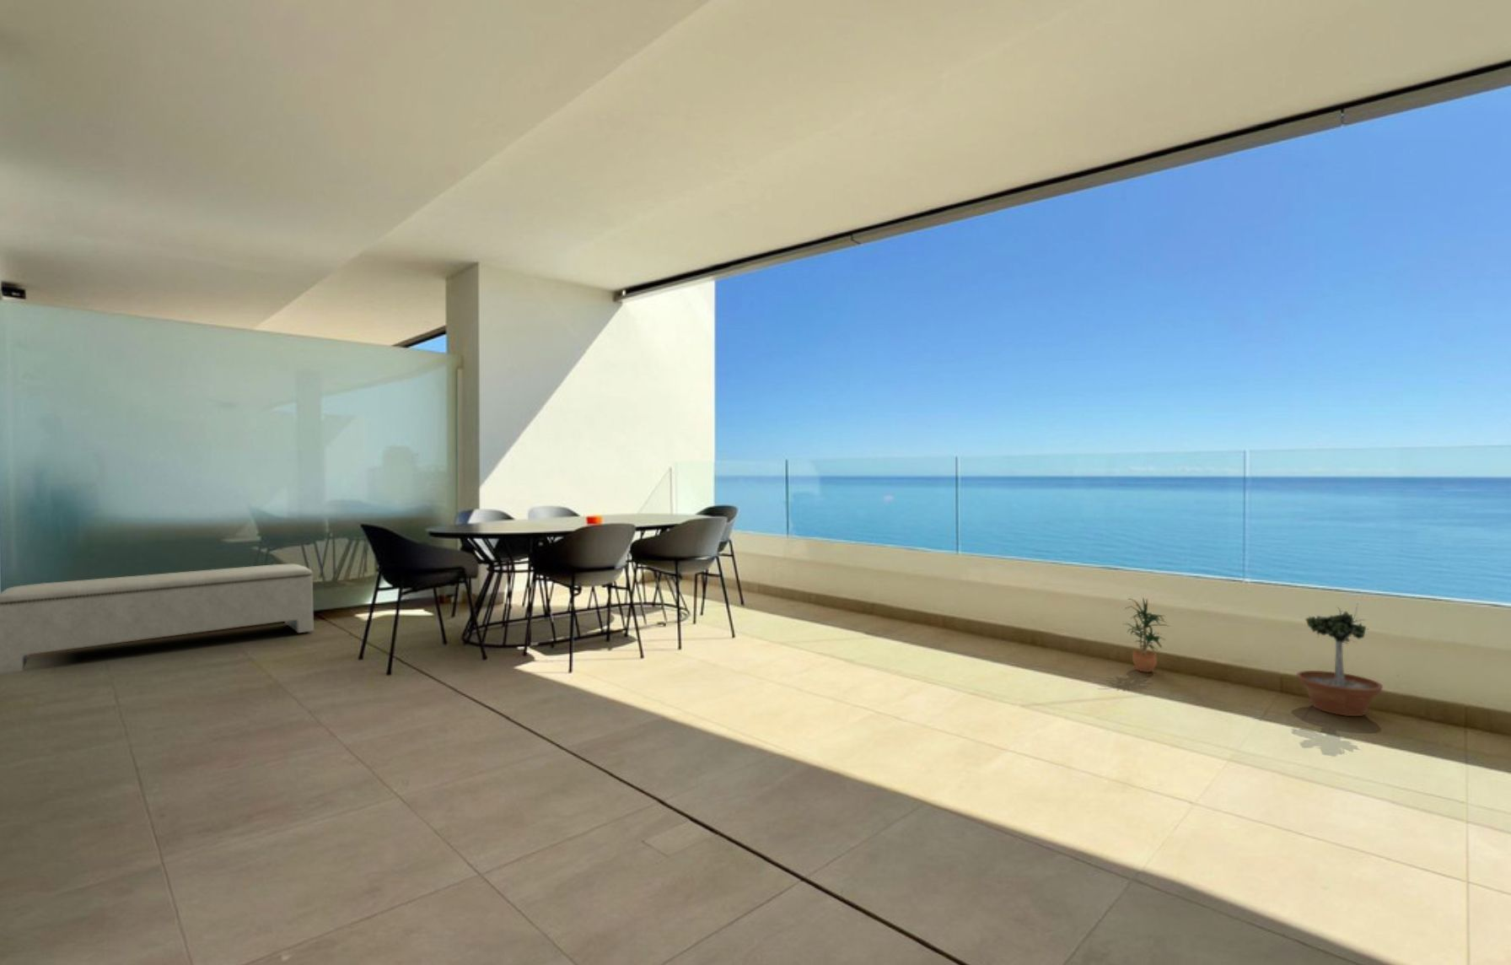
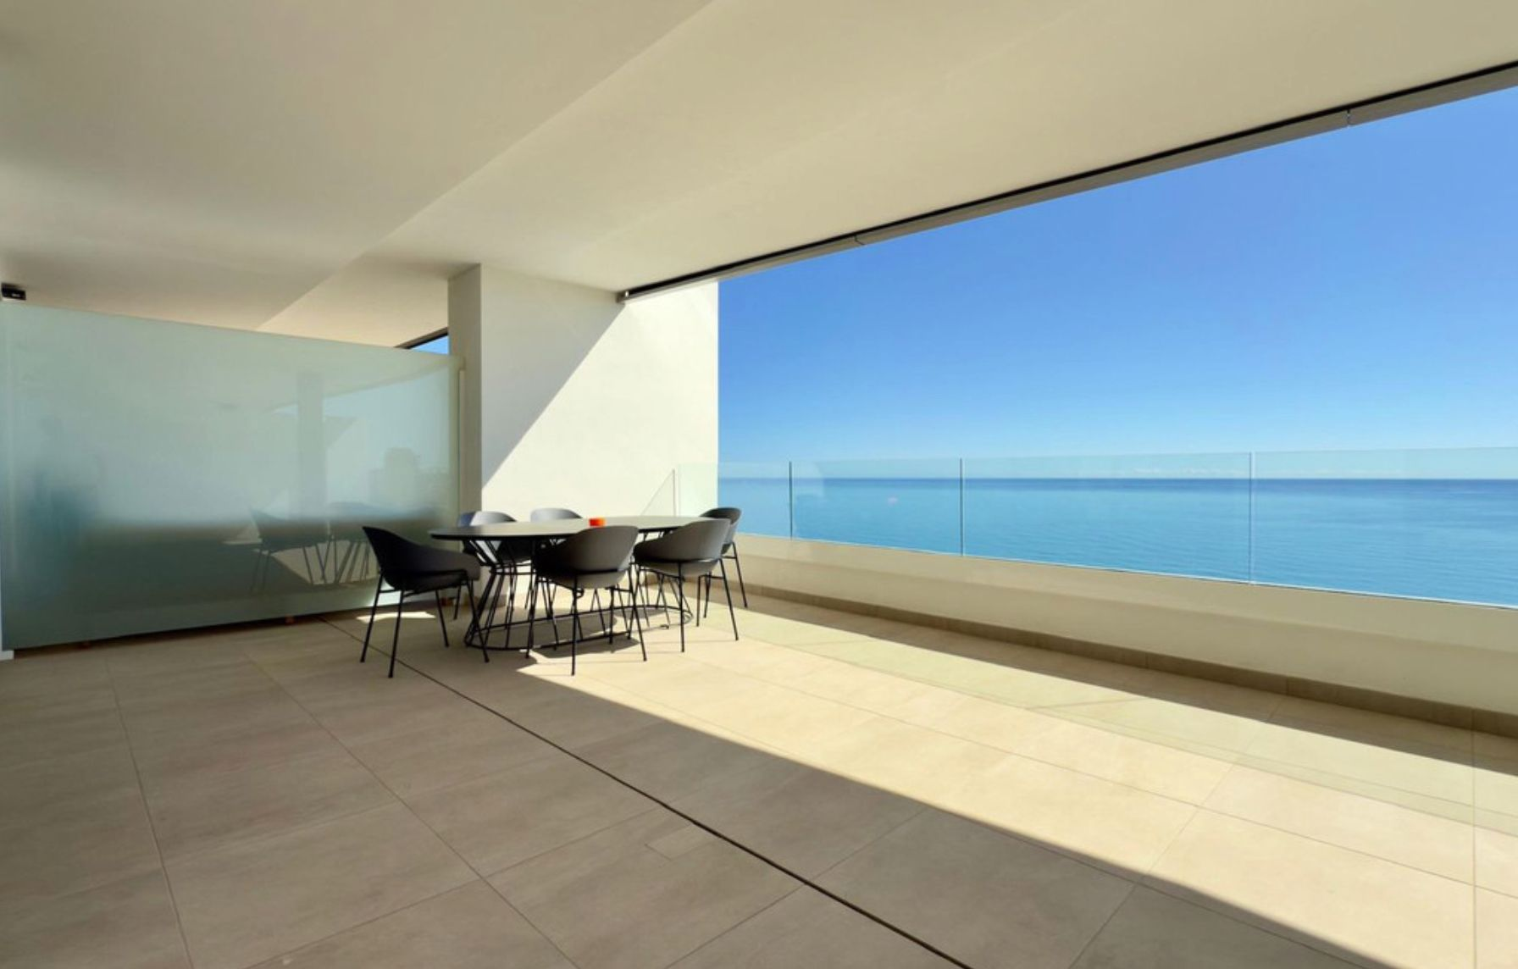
- potted tree [1296,604,1383,717]
- potted plant [1123,596,1171,673]
- bench [0,564,315,675]
